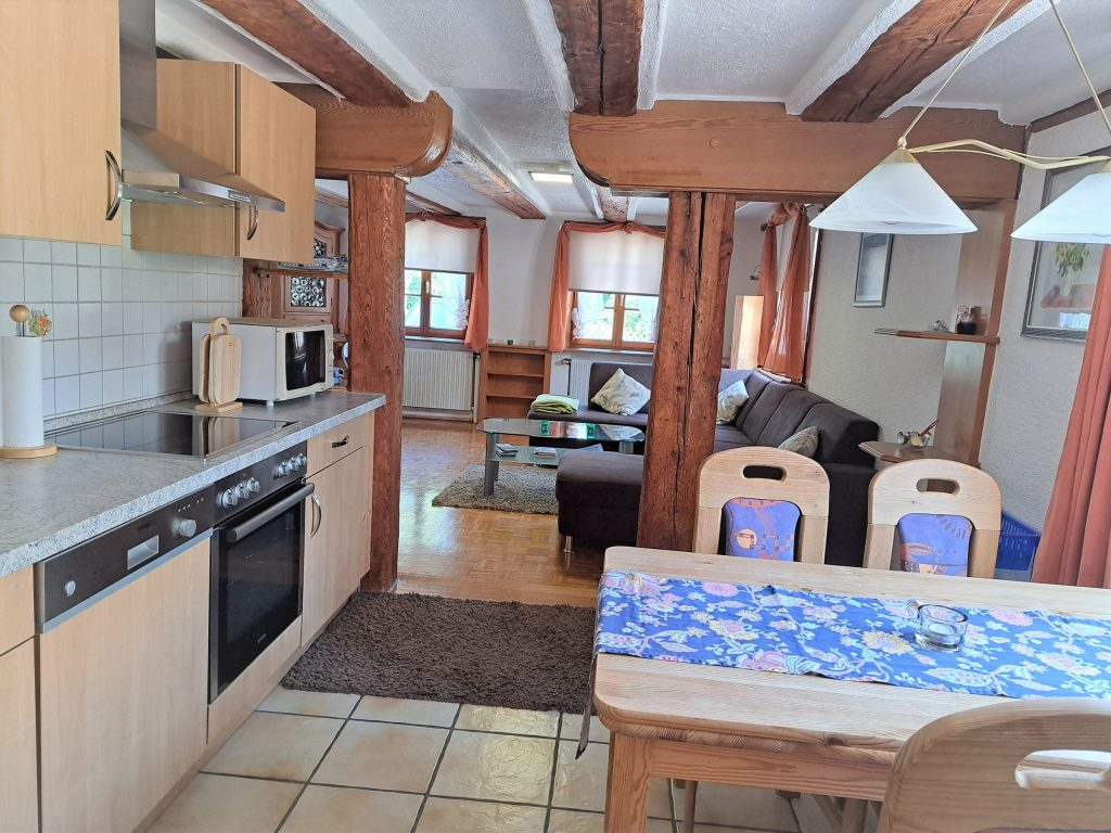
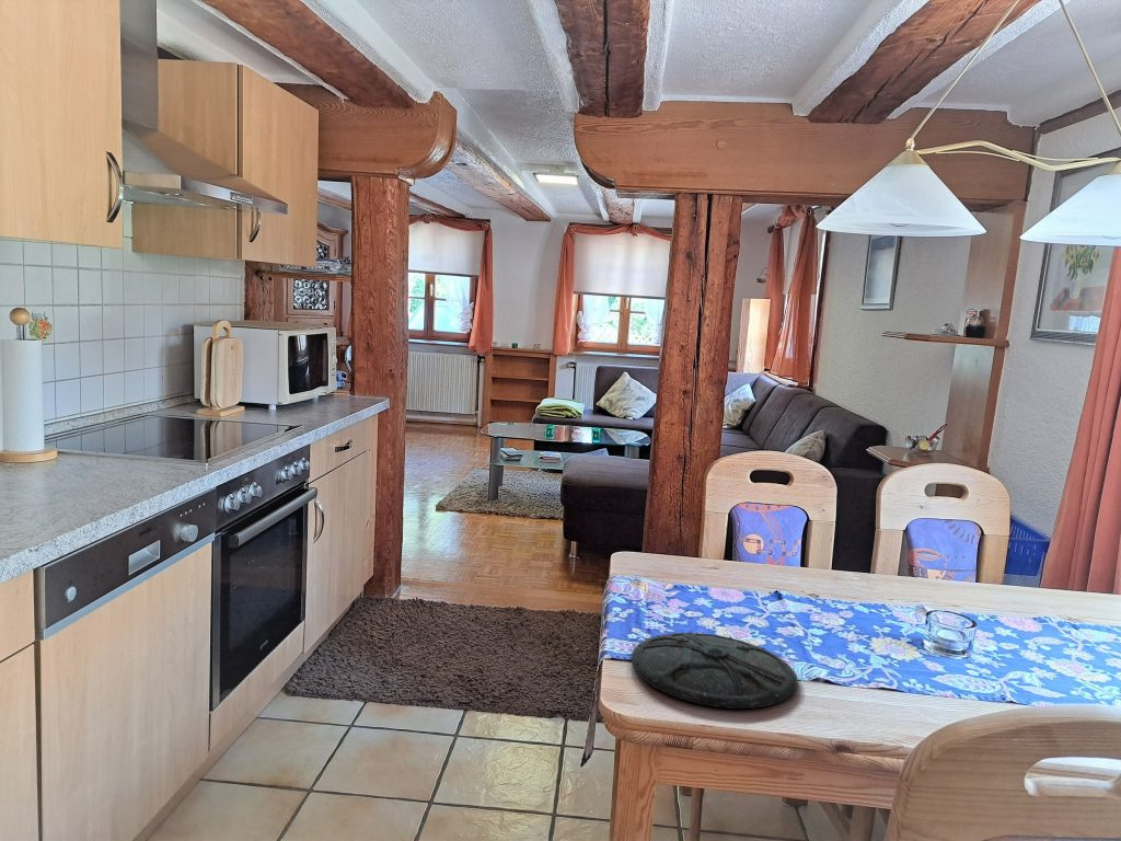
+ plate [631,631,798,710]
